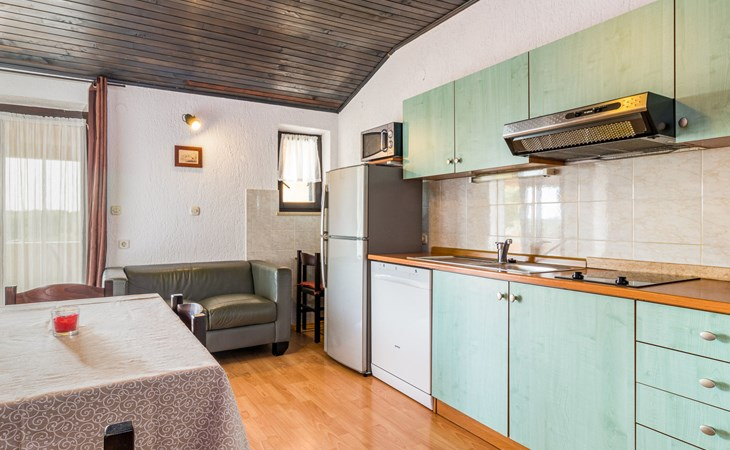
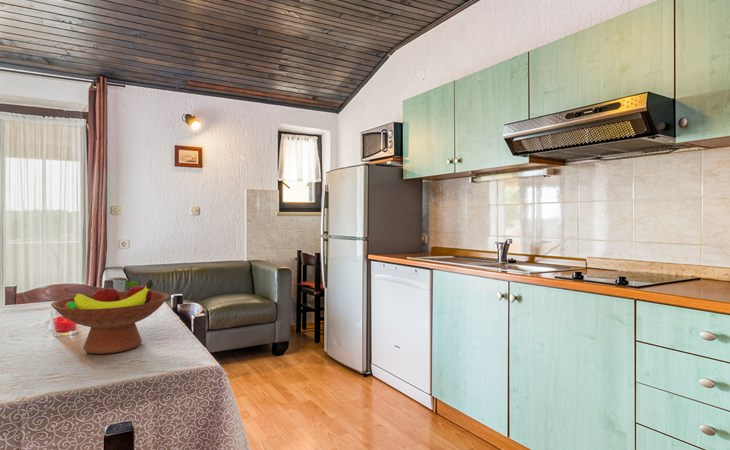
+ fruit bowl [50,279,170,355]
